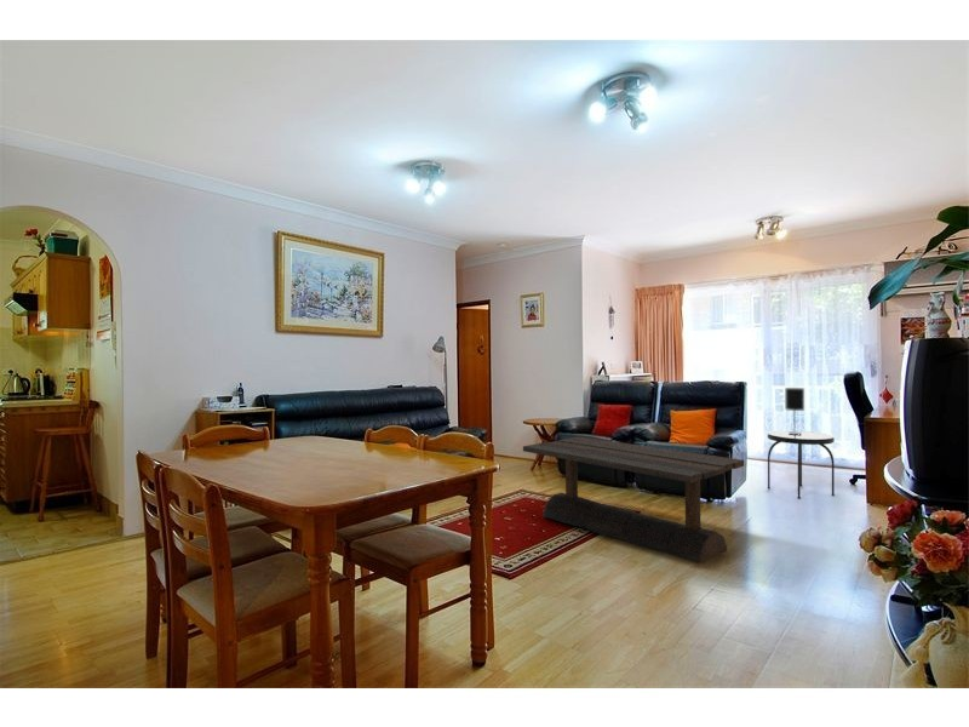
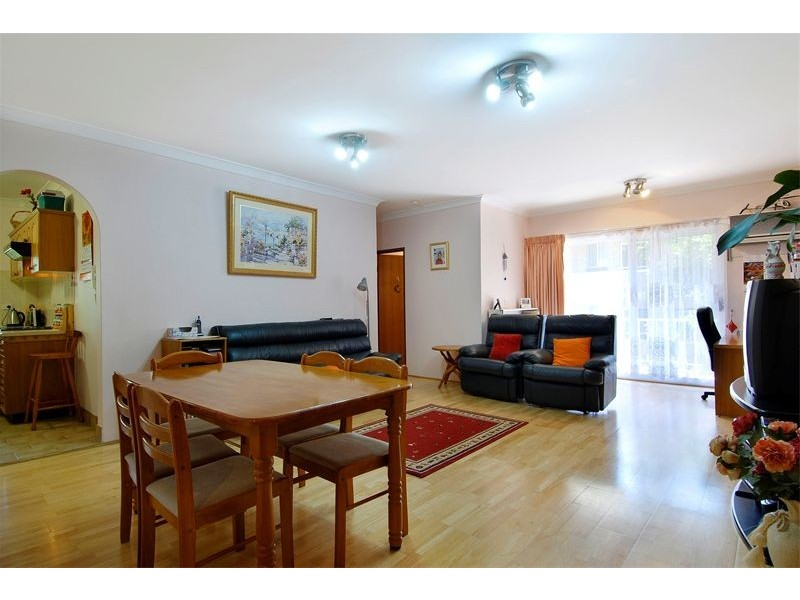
- side table [767,430,836,500]
- table lamp [784,387,805,435]
- coffee table [522,435,745,565]
